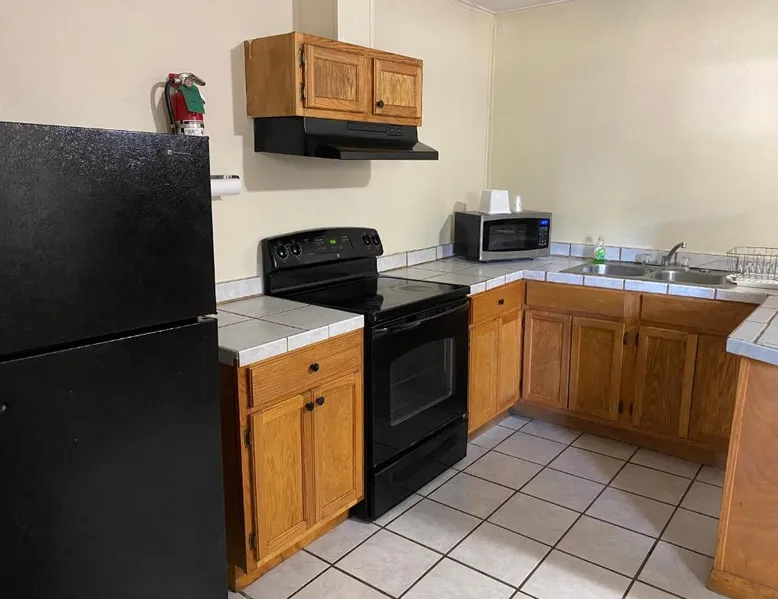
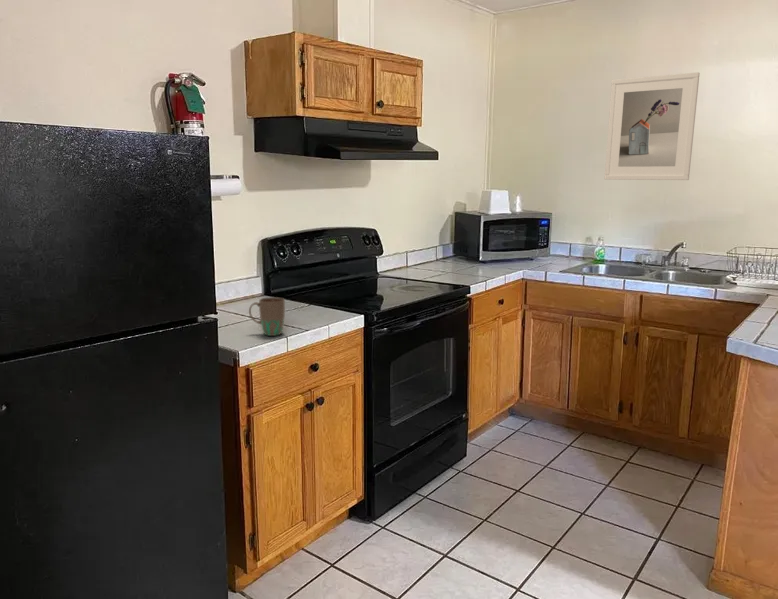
+ mug [248,296,286,337]
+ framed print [604,71,701,181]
